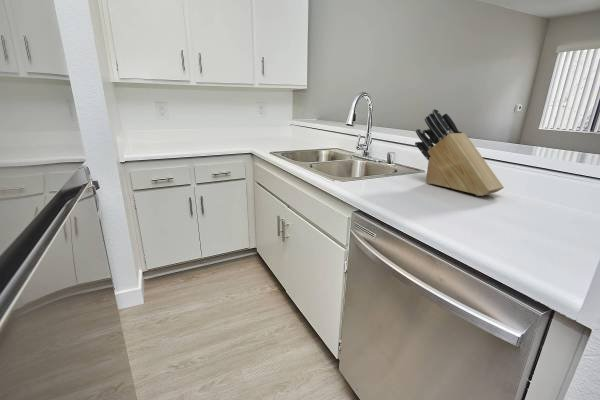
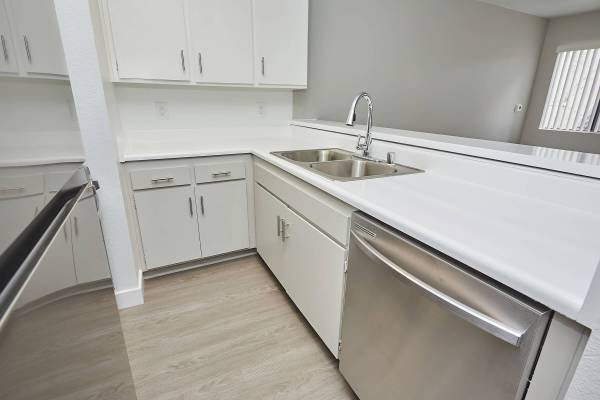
- knife block [414,108,505,197]
